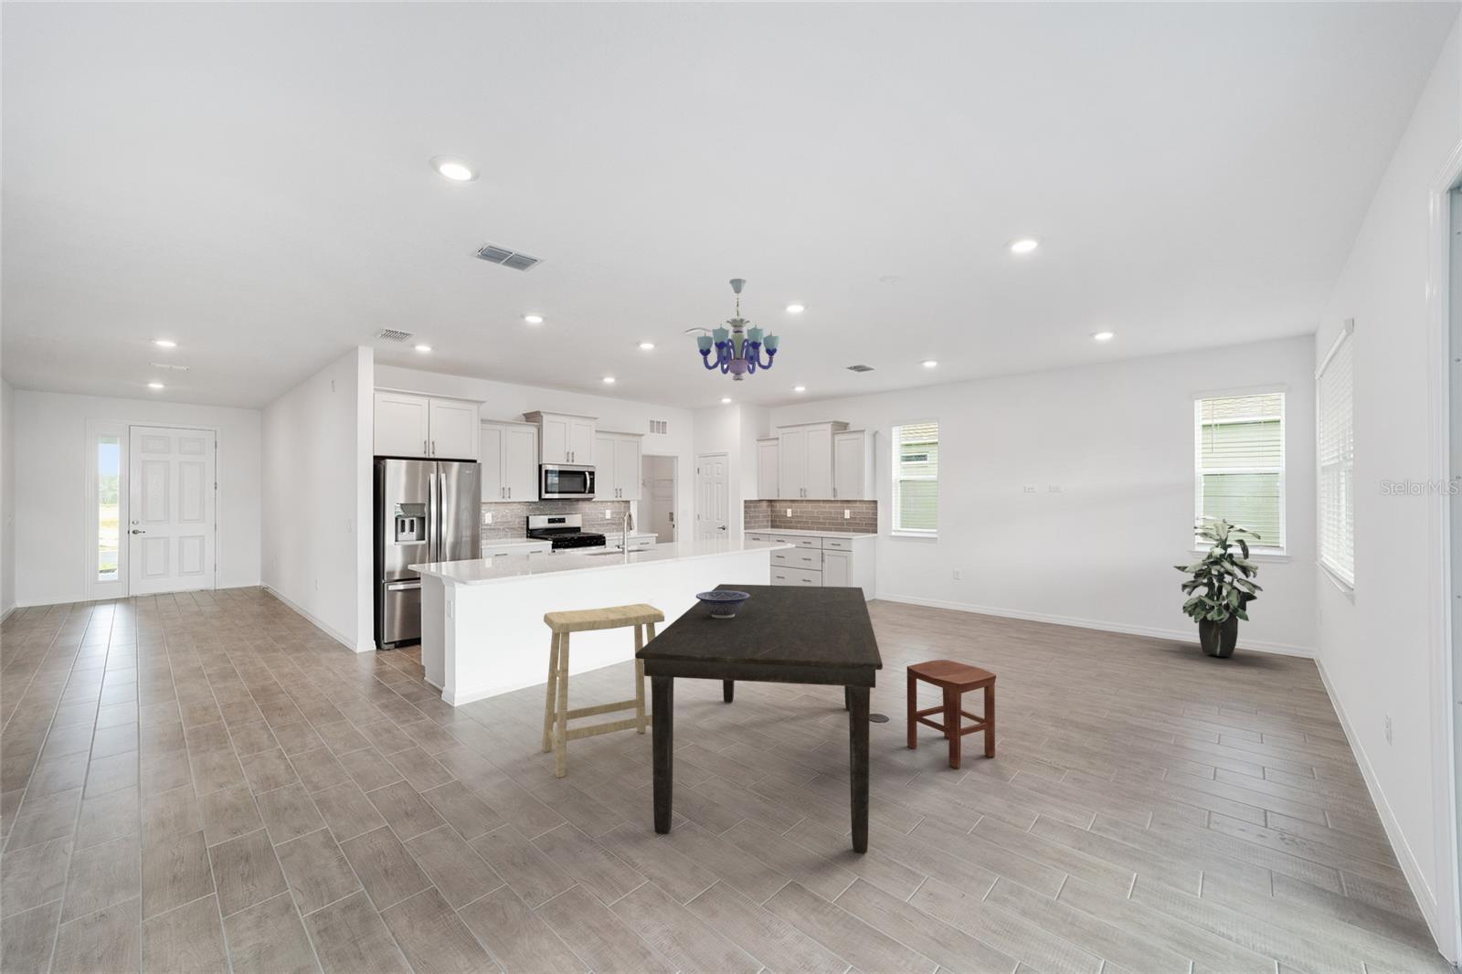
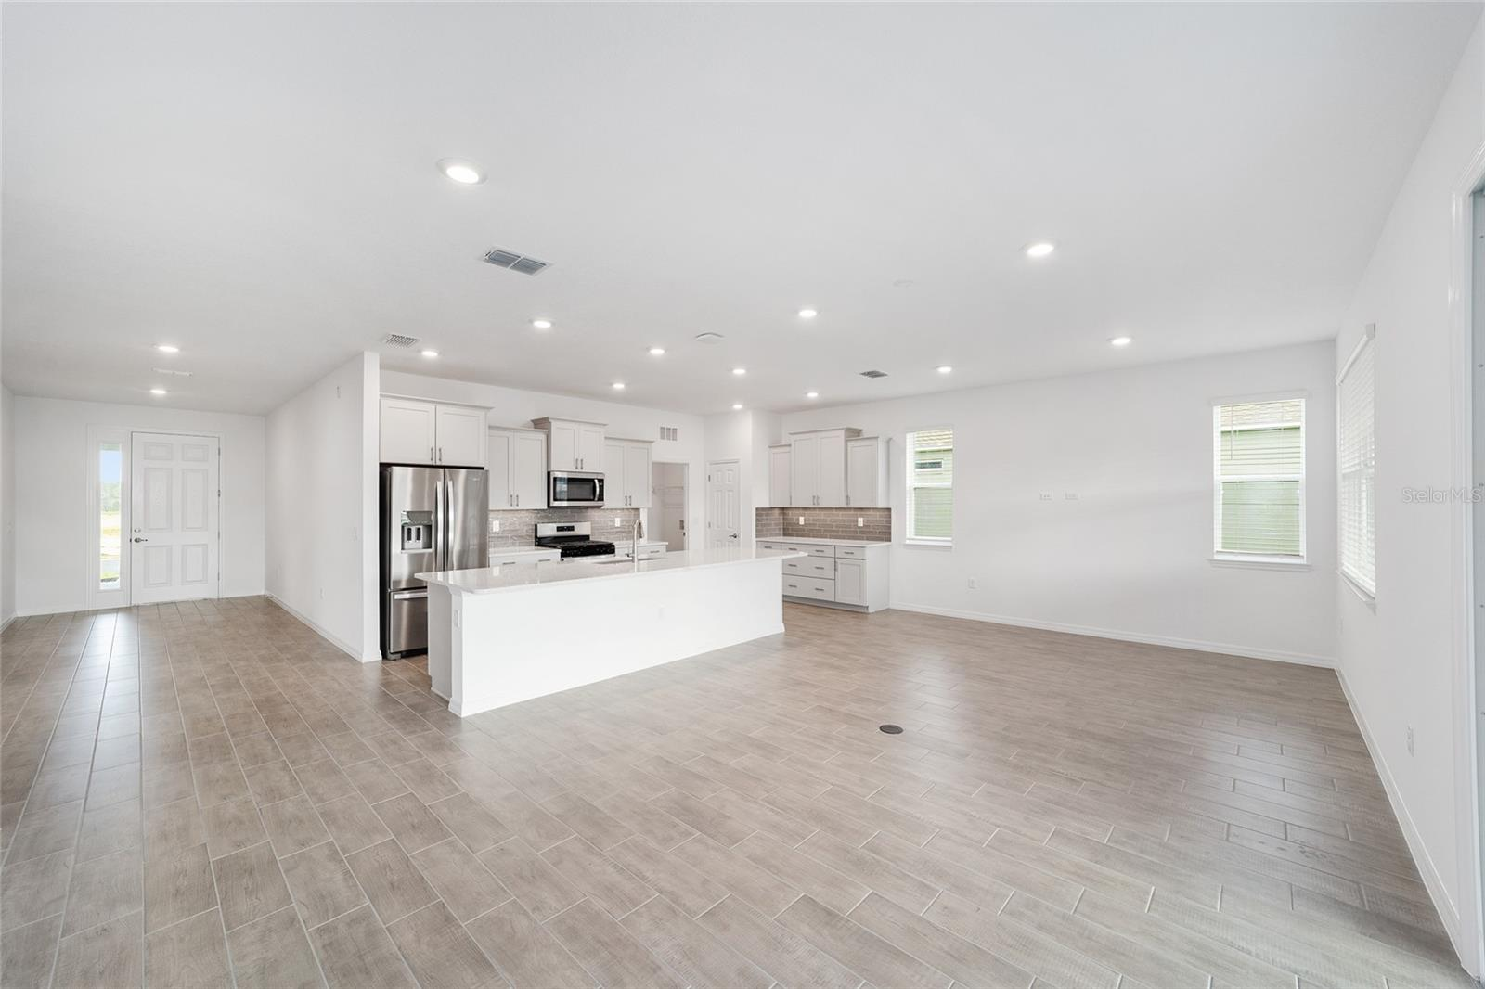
- dining table [634,583,884,853]
- stool [541,603,665,778]
- decorative bowl [696,590,750,619]
- stool [907,659,997,770]
- indoor plant [1173,515,1264,658]
- chandelier [697,278,780,382]
